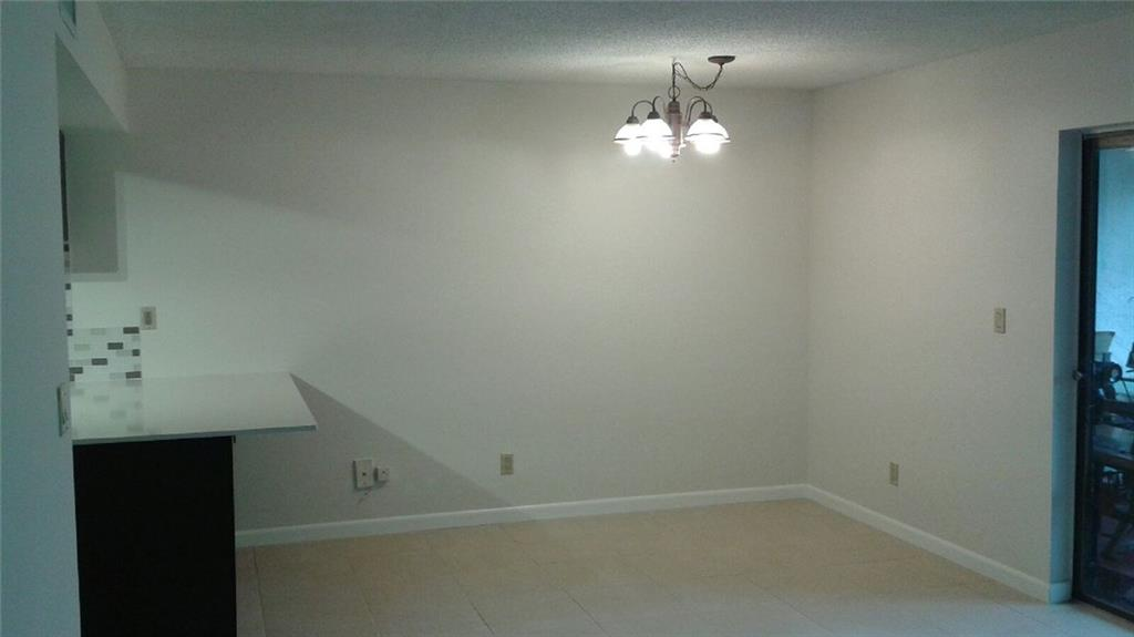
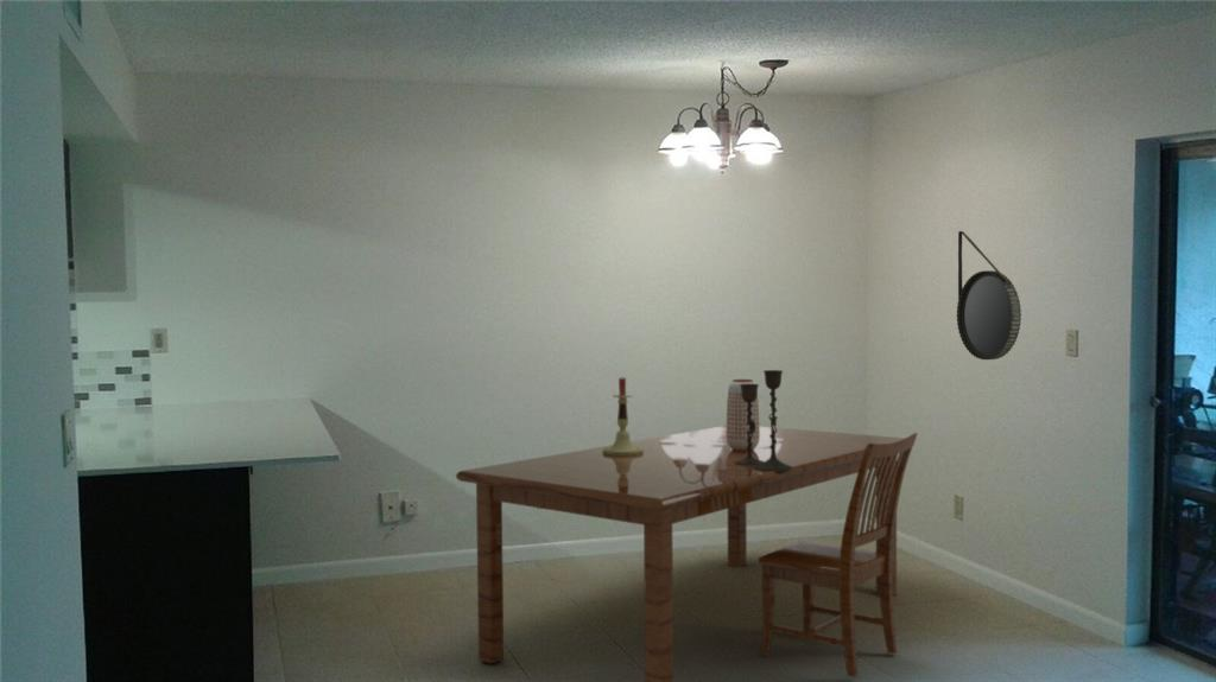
+ candlestick [603,376,644,455]
+ dining table [455,425,919,682]
+ planter [726,378,760,451]
+ home mirror [956,230,1022,361]
+ candlestick [734,369,793,471]
